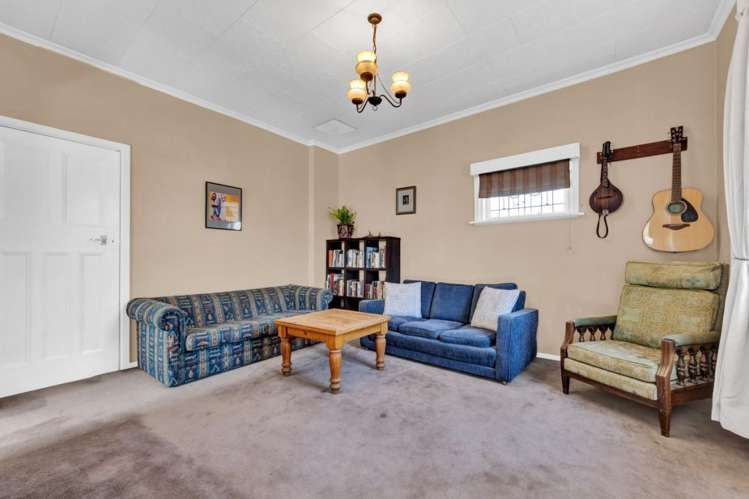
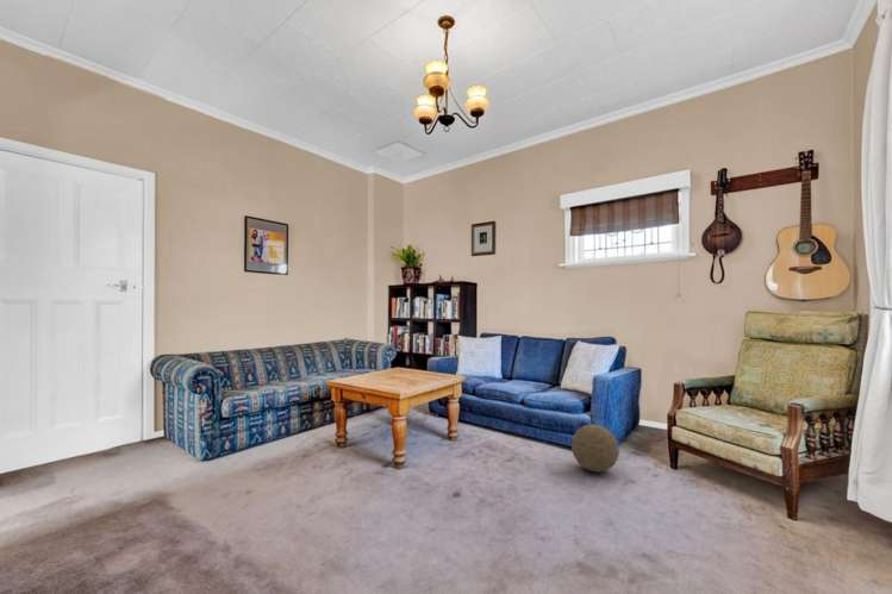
+ decorative ball [570,423,620,473]
